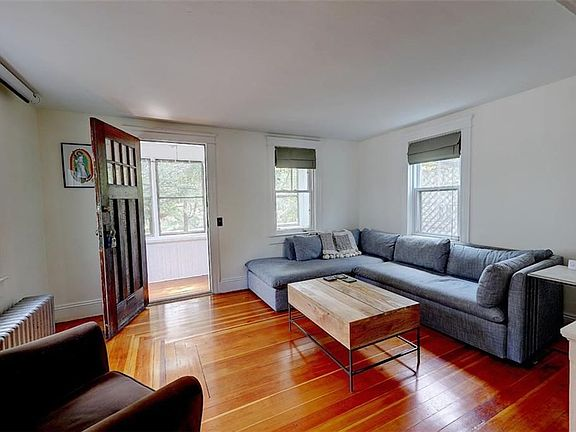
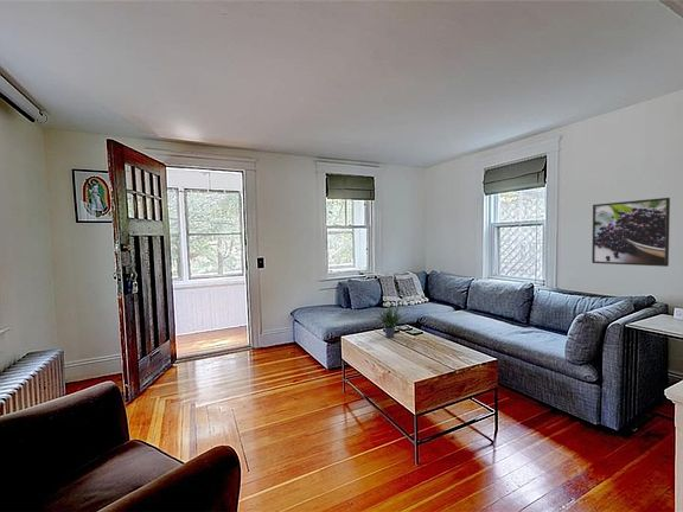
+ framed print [591,197,671,268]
+ potted plant [372,299,410,338]
